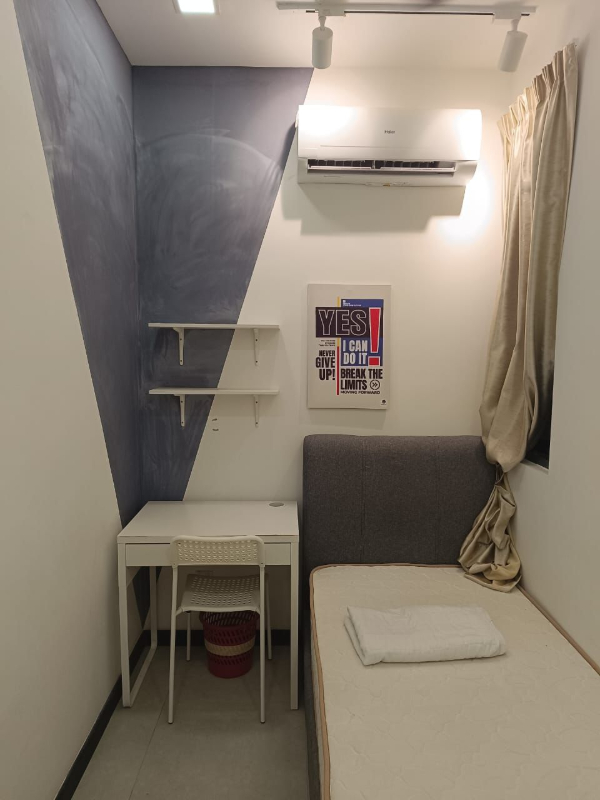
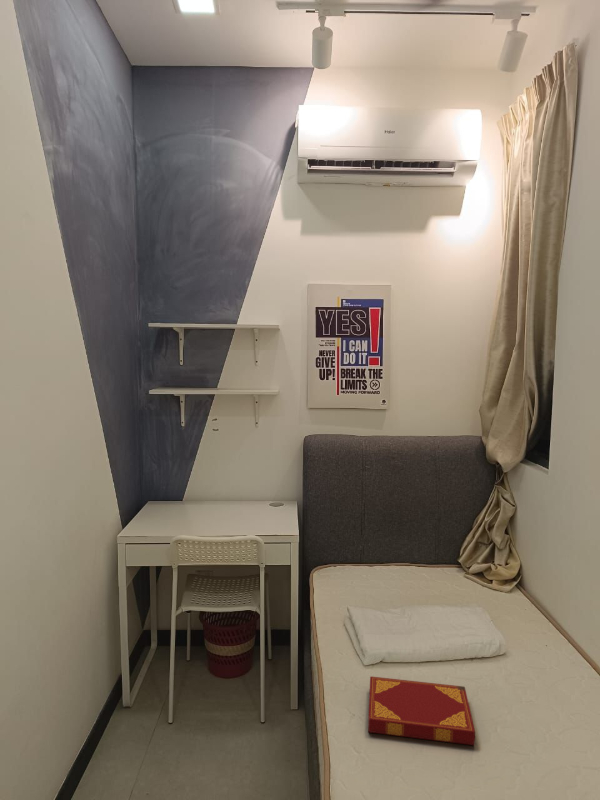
+ hardback book [367,675,476,746]
